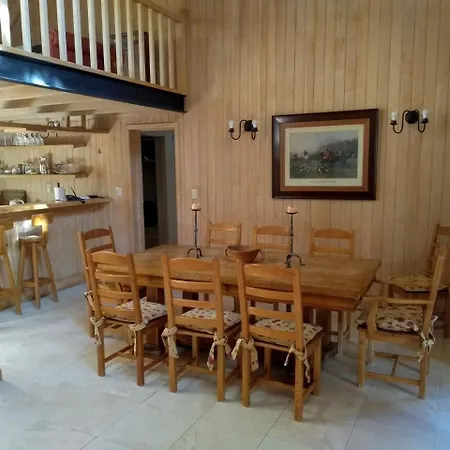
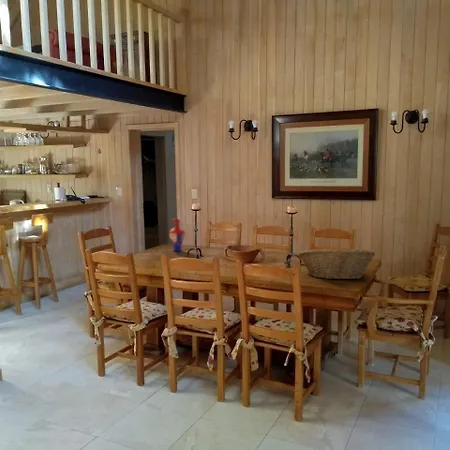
+ fruit basket [297,246,376,281]
+ vase [168,218,186,252]
